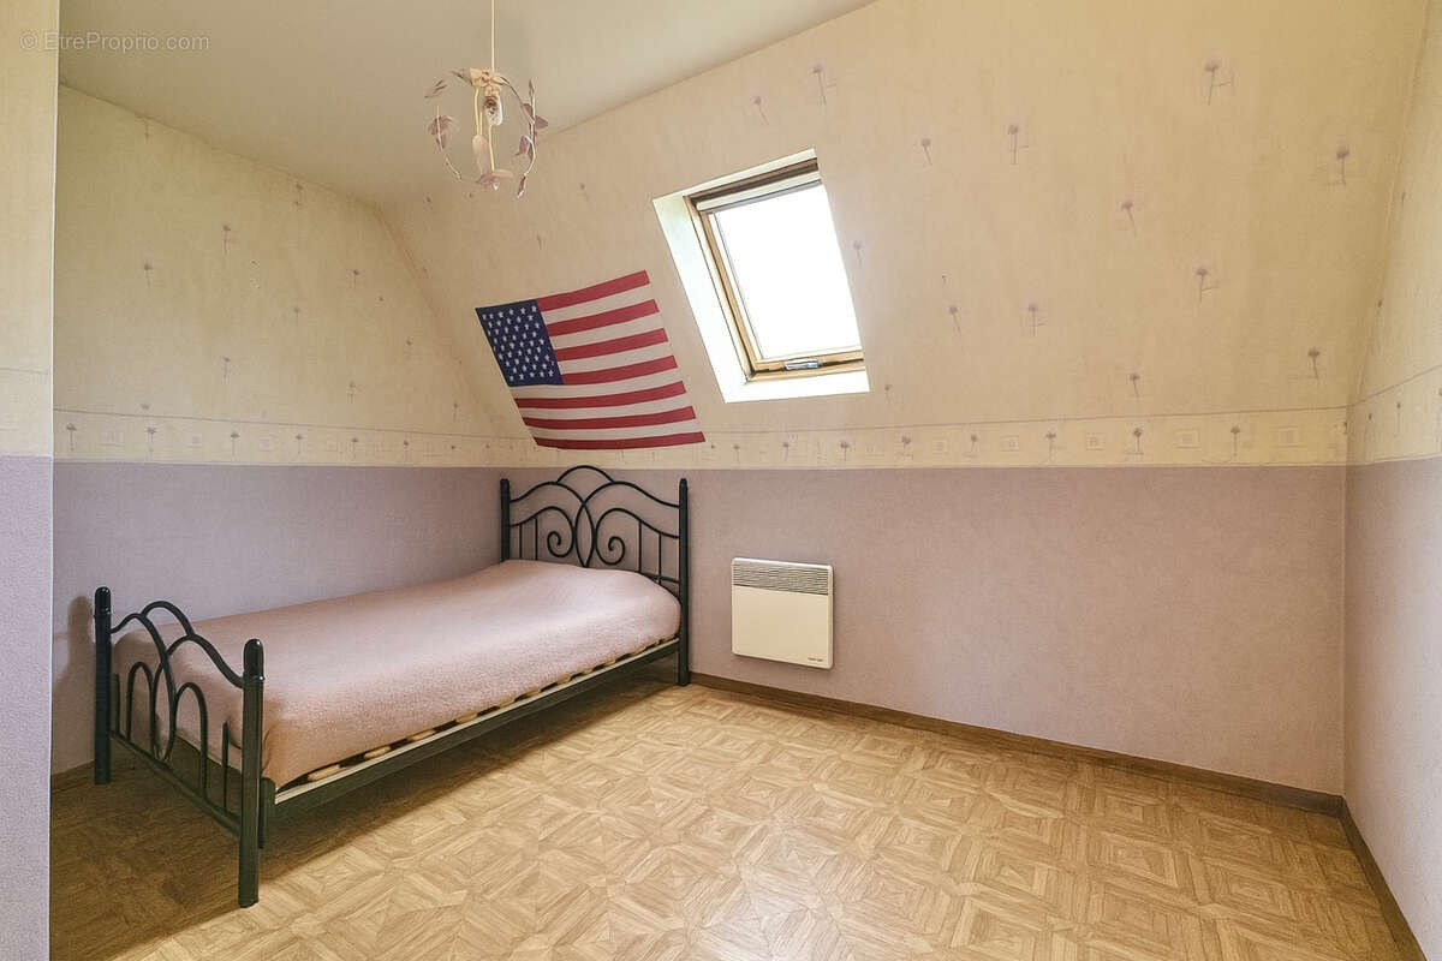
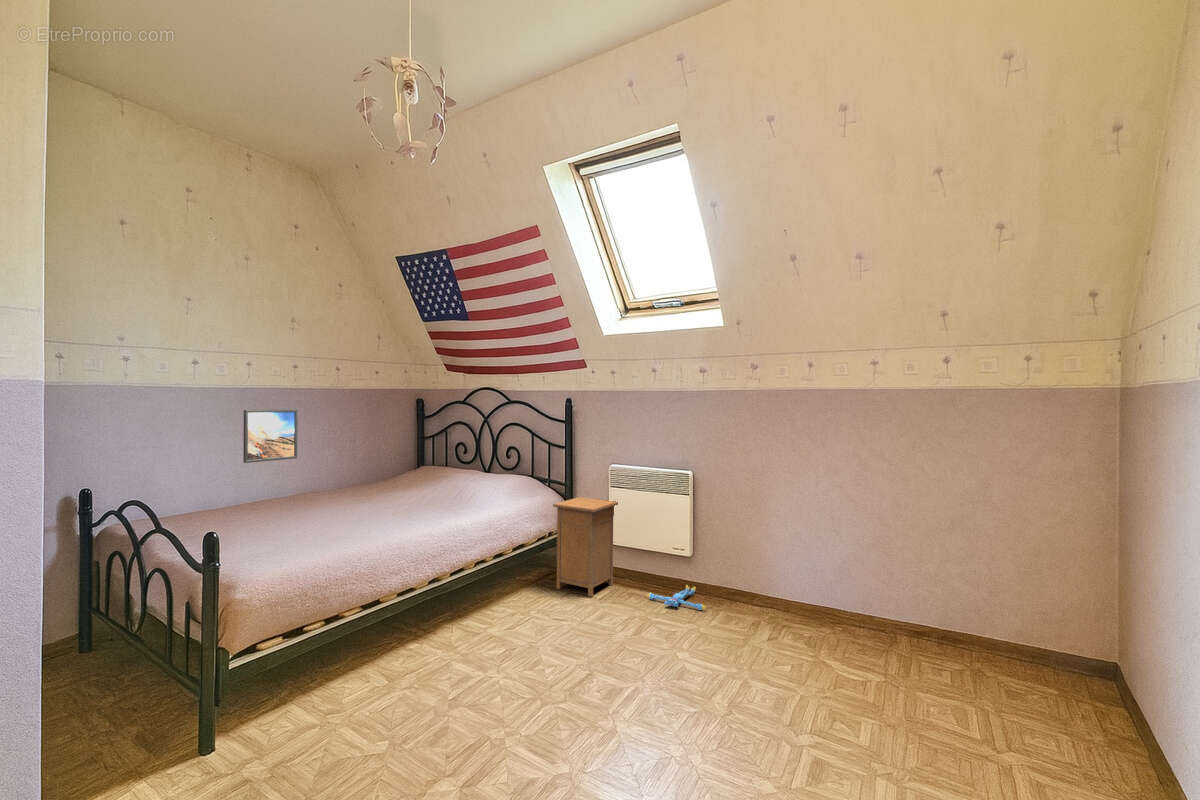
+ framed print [242,408,298,464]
+ plush toy [646,584,707,611]
+ nightstand [552,496,618,598]
